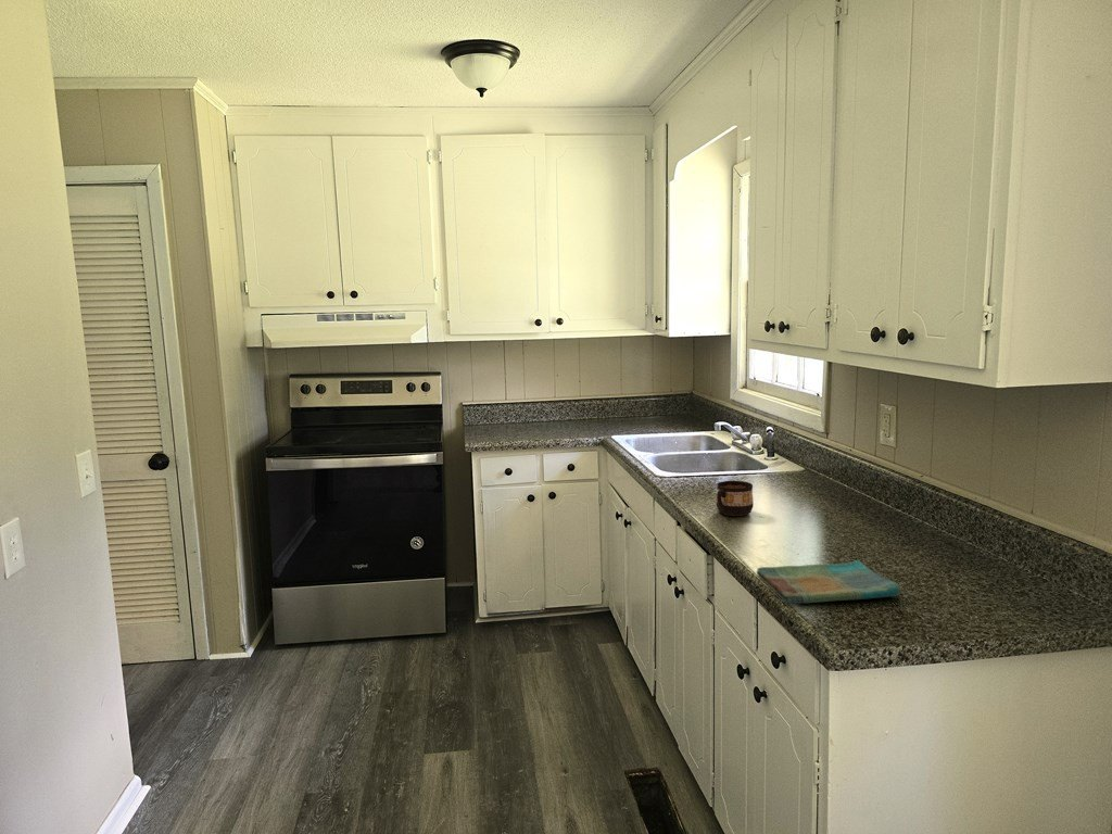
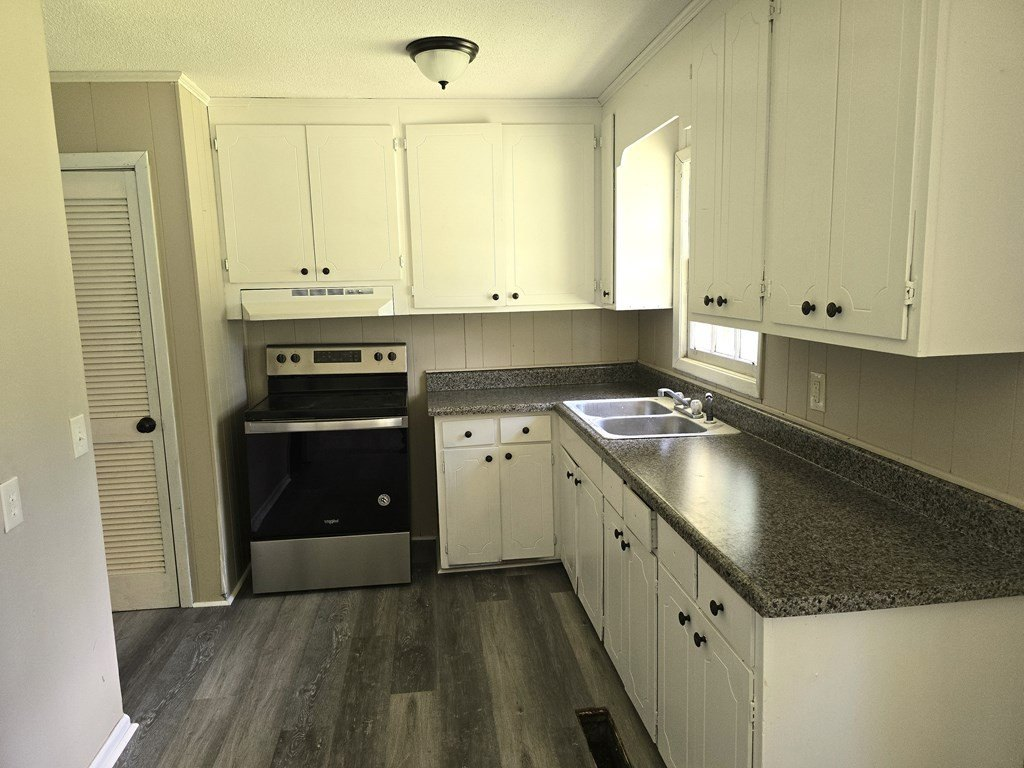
- cup [716,480,755,517]
- dish towel [756,559,902,605]
